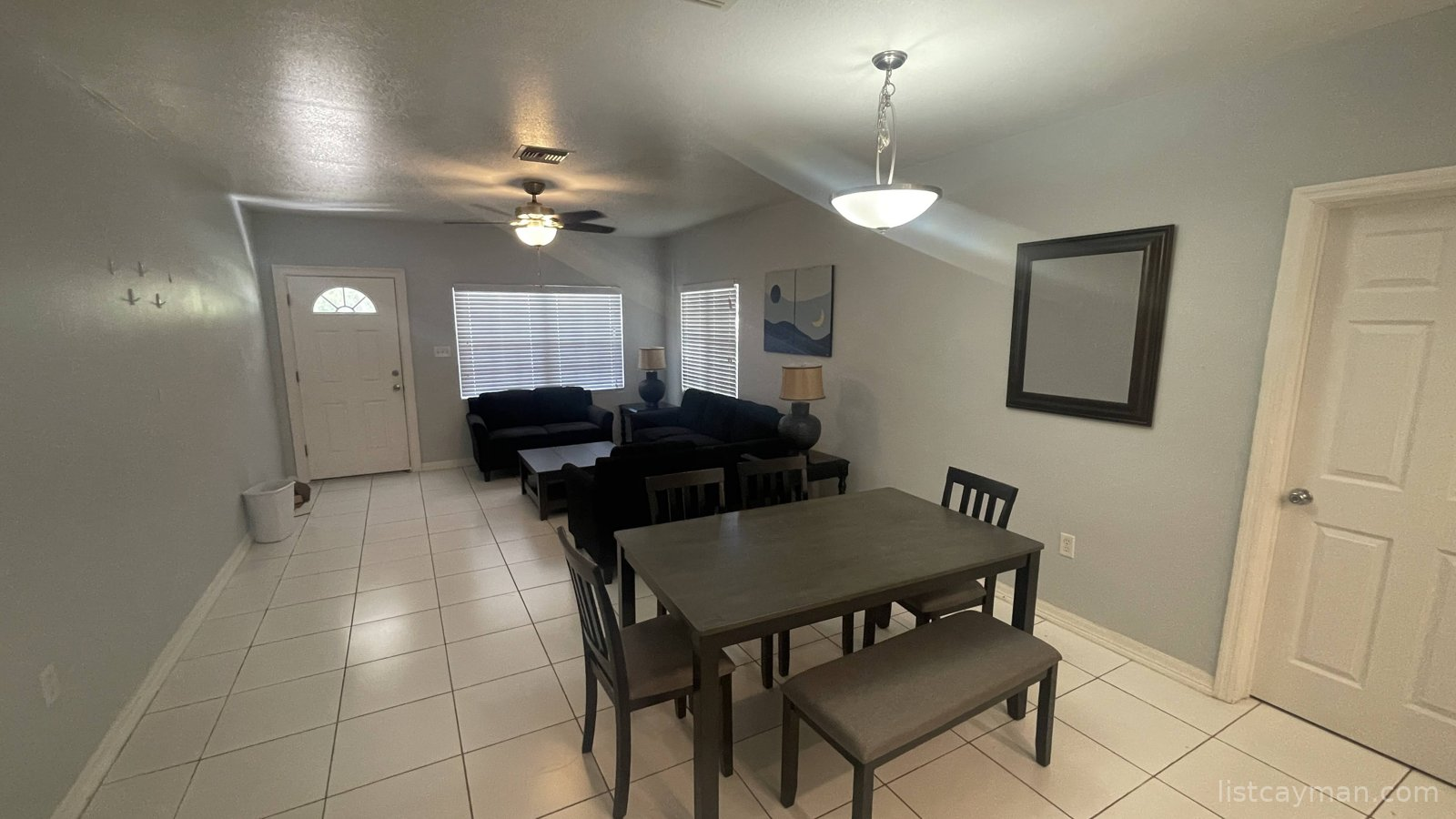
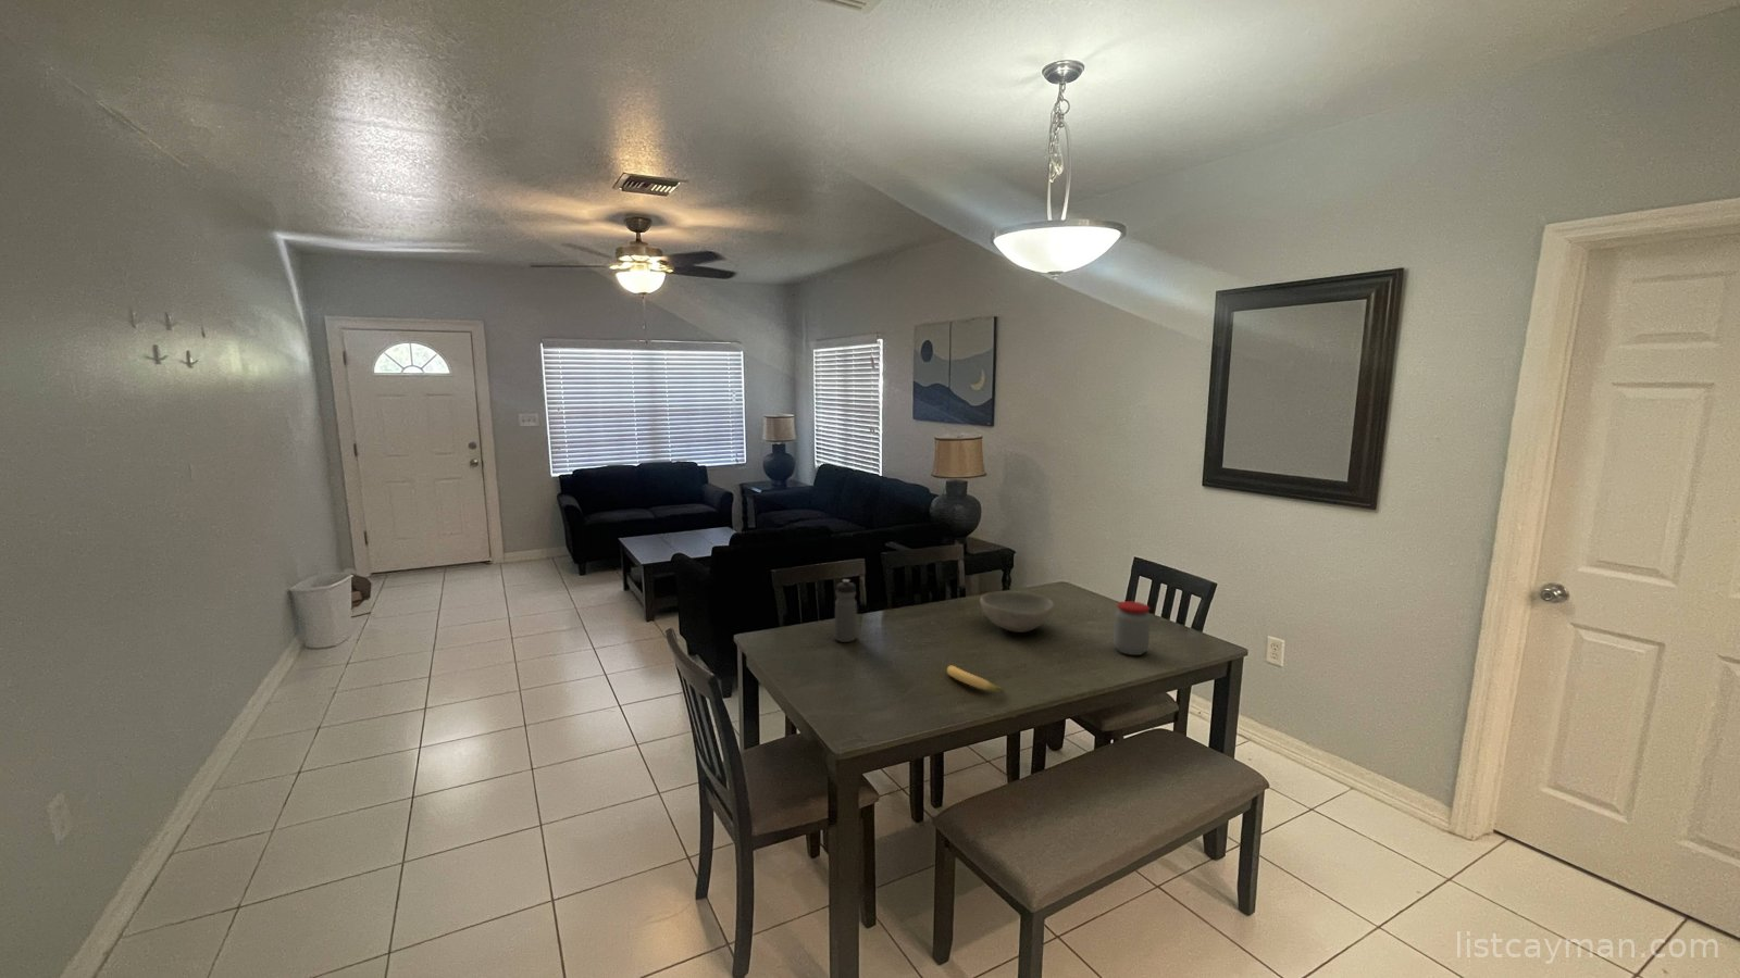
+ bowl [979,590,1055,634]
+ water bottle [834,578,858,644]
+ banana [946,665,1005,694]
+ jar [1113,599,1152,657]
